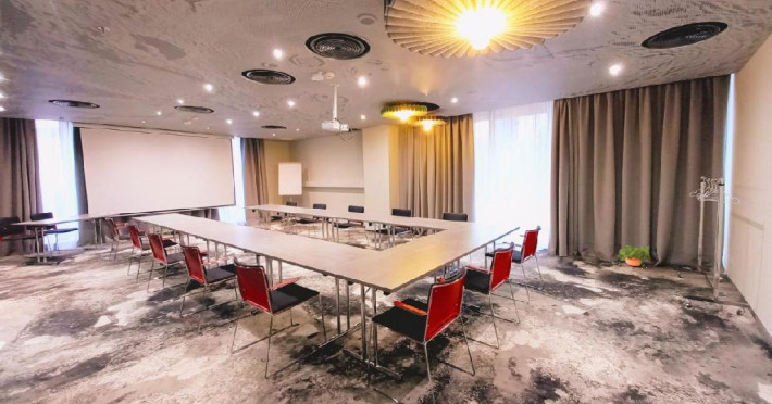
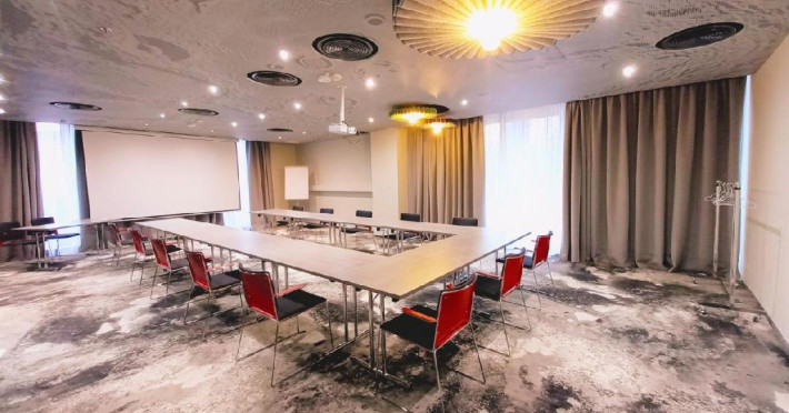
- potted plant [617,243,652,267]
